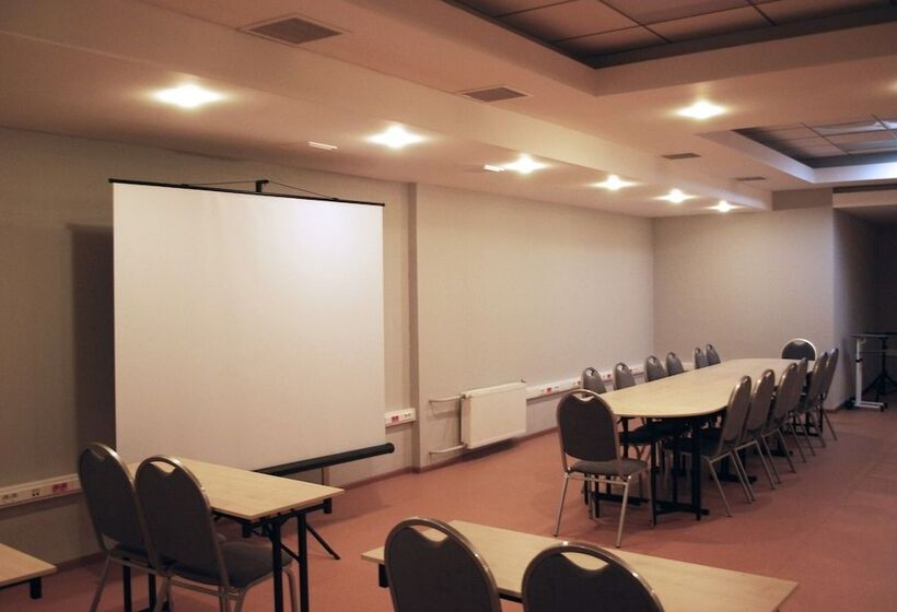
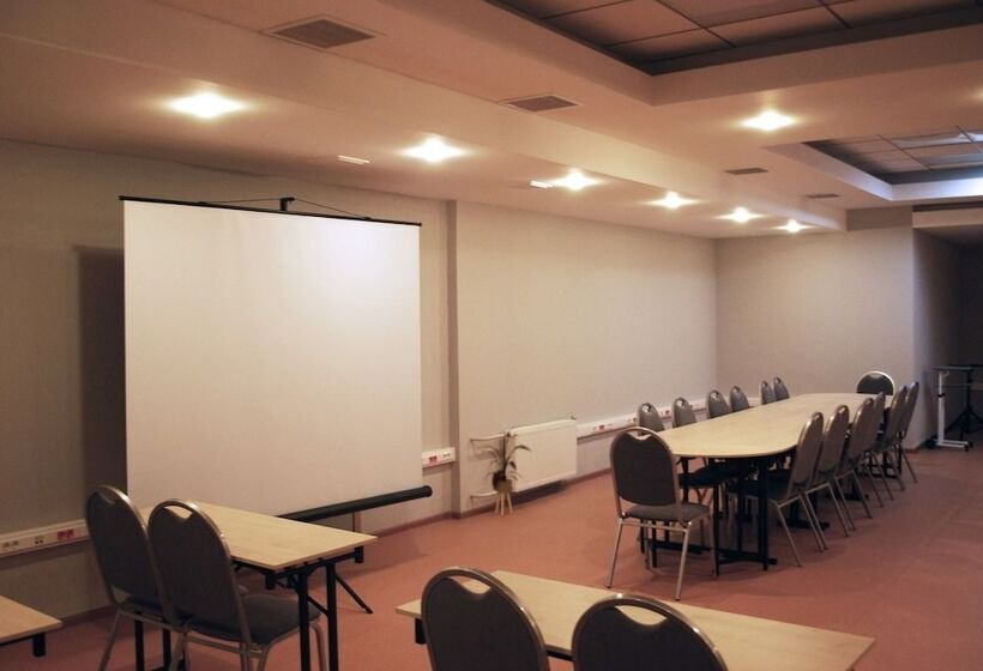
+ house plant [478,427,533,518]
